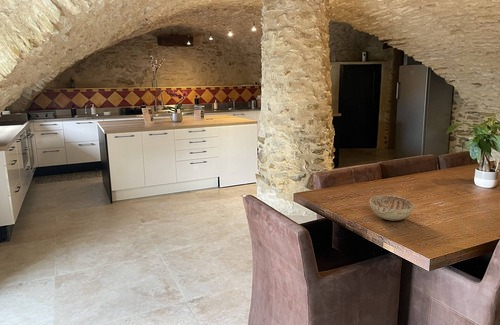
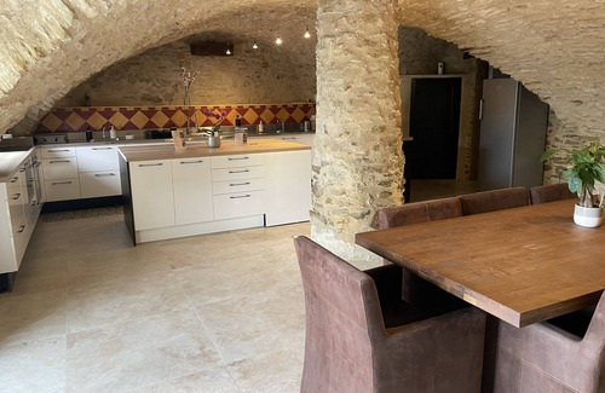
- decorative bowl [369,194,415,222]
